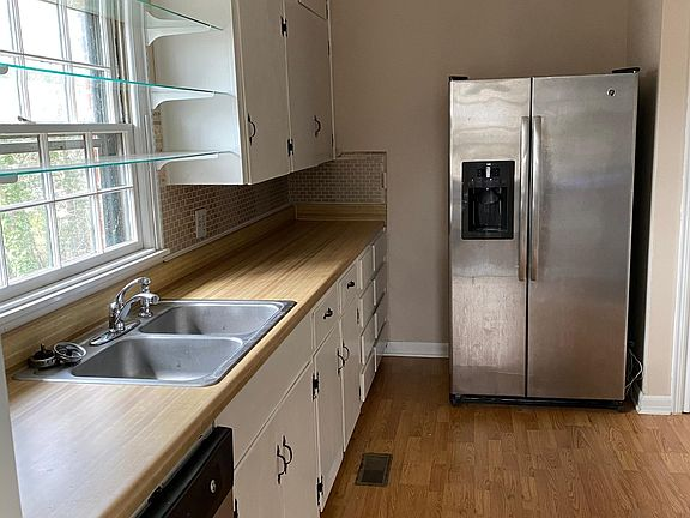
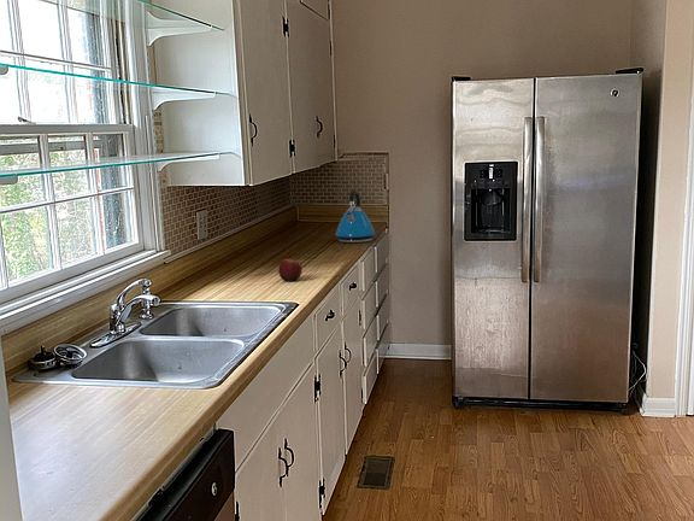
+ apple [277,258,304,282]
+ kettle [335,189,376,244]
